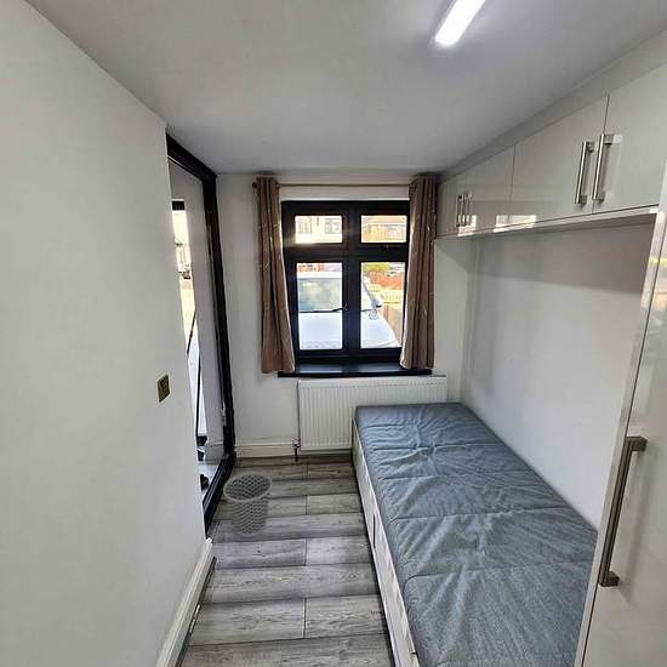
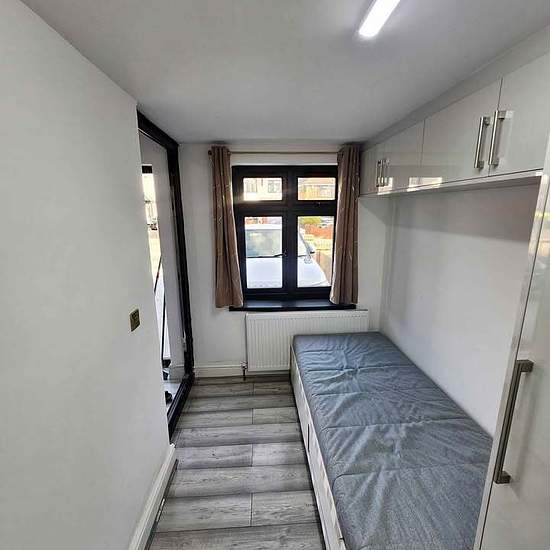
- wastebasket [222,471,273,538]
